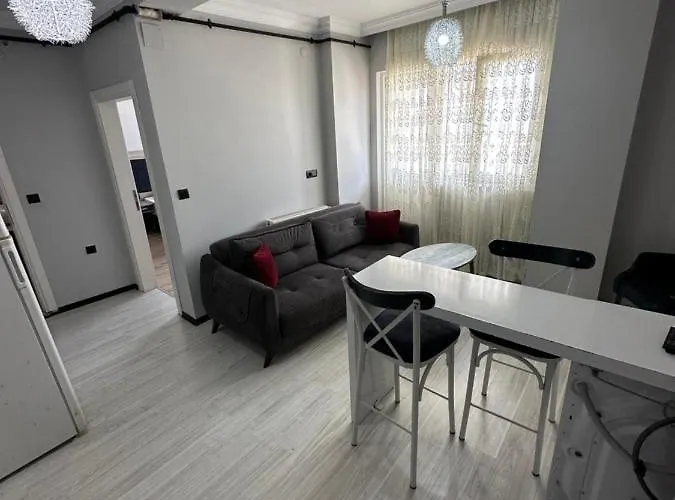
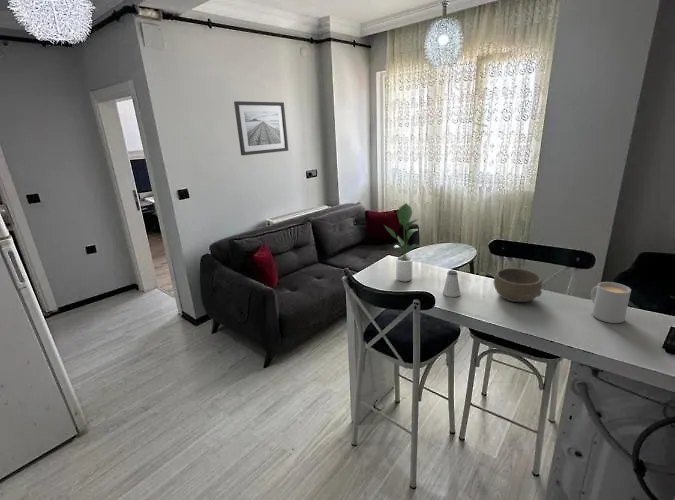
+ wall art [233,100,289,156]
+ potted plant [383,203,422,283]
+ mug [590,281,632,324]
+ saltshaker [442,269,461,298]
+ bowl [493,267,543,303]
